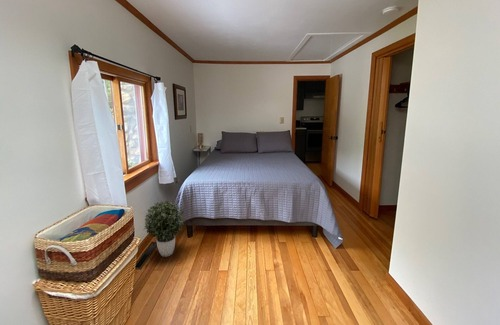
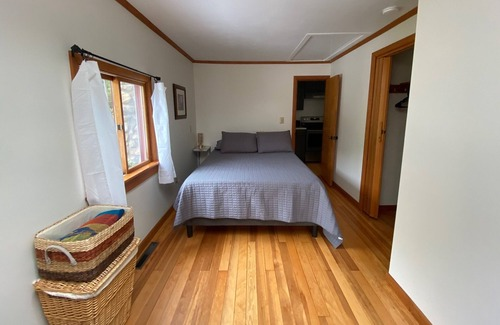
- potted plant [143,199,186,258]
